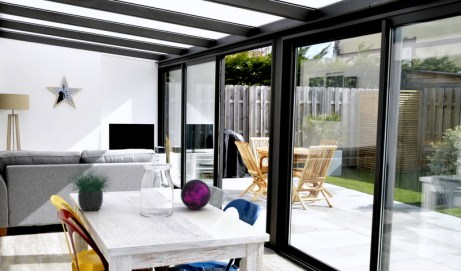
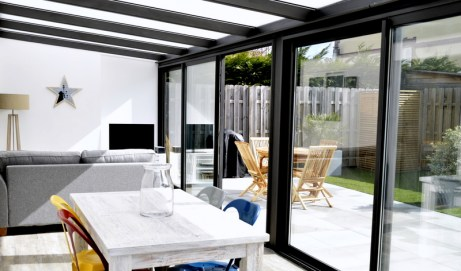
- decorative orb [180,178,212,211]
- potted plant [66,159,117,212]
